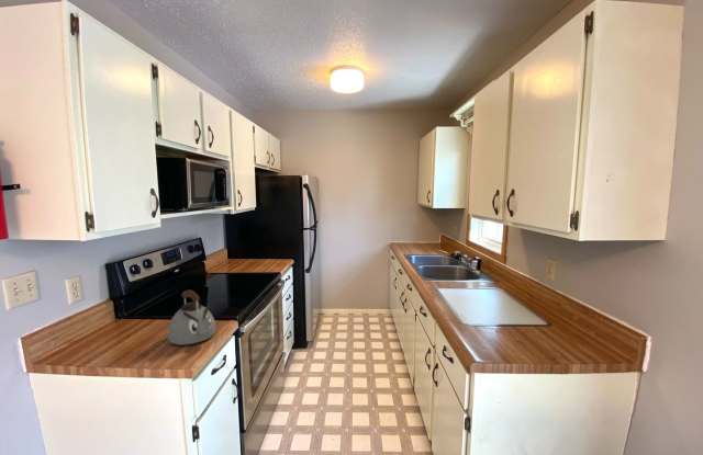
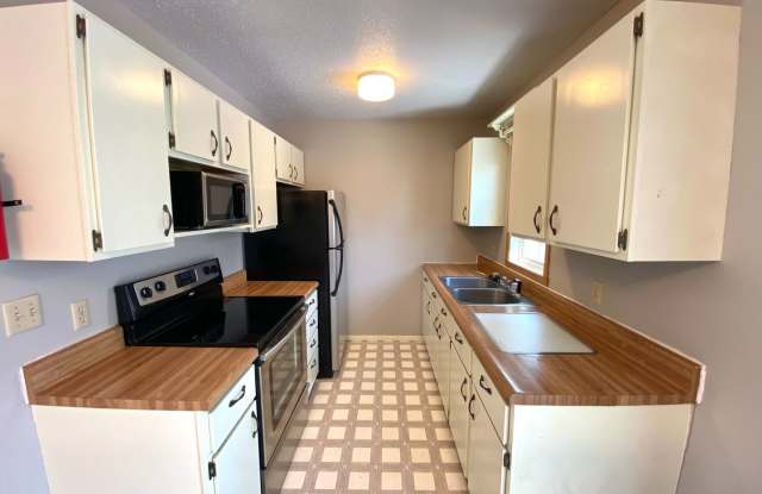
- kettle [166,288,216,346]
